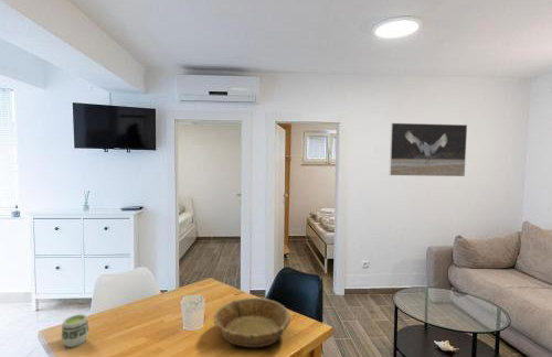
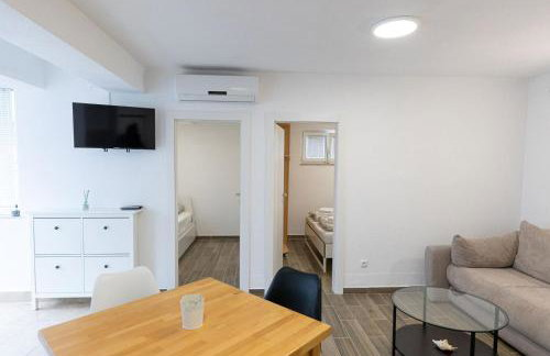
- cup [60,313,91,348]
- ceramic bowl [213,296,291,348]
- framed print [388,122,468,177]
